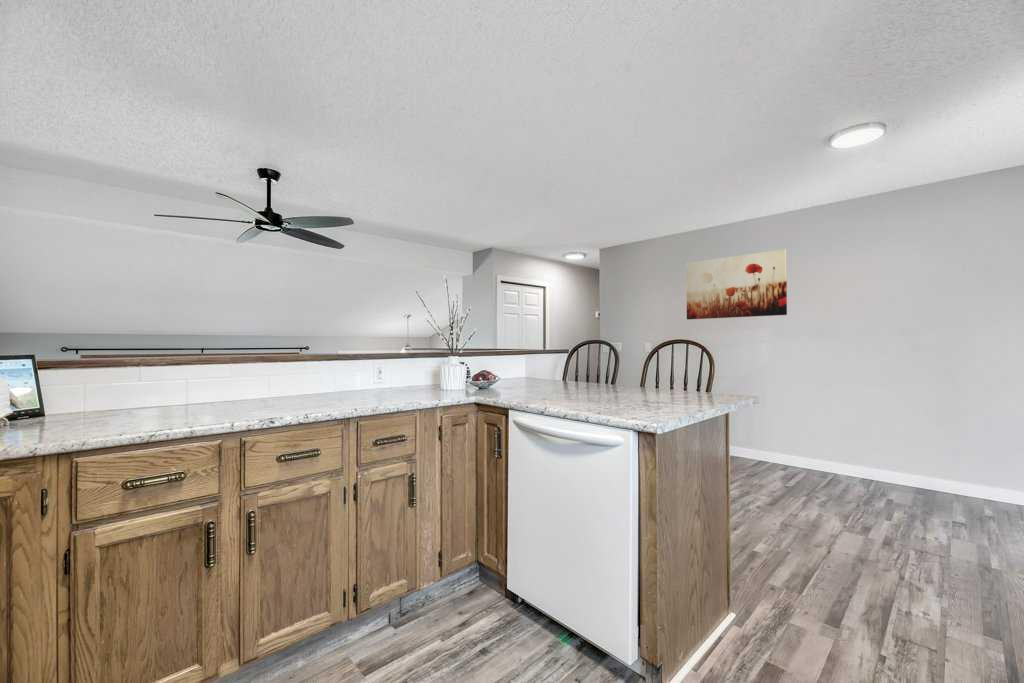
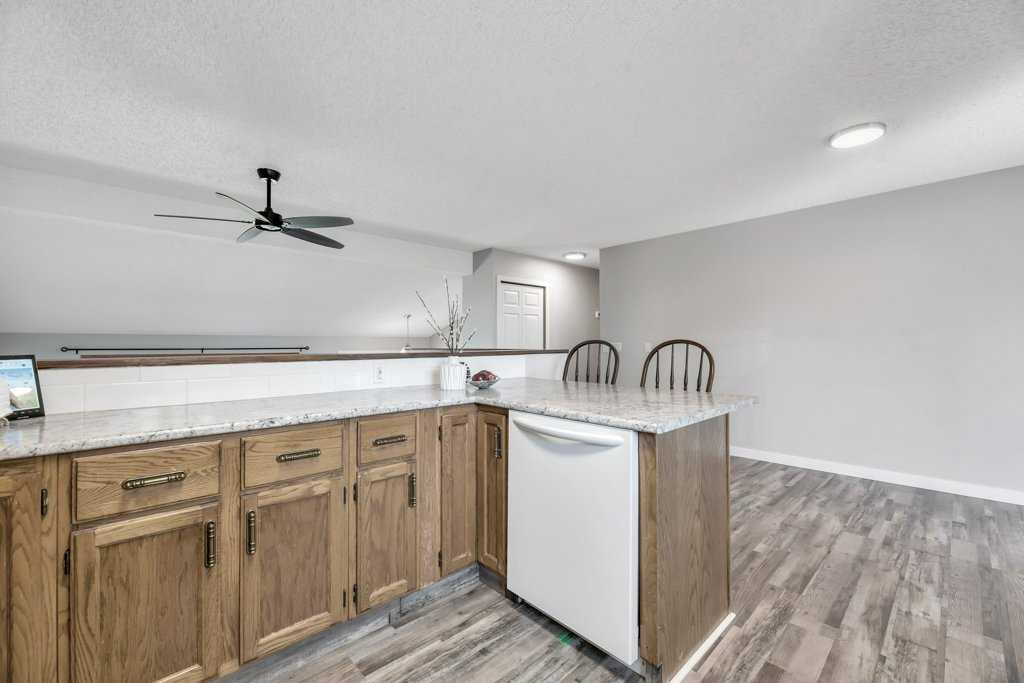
- wall art [685,248,788,320]
